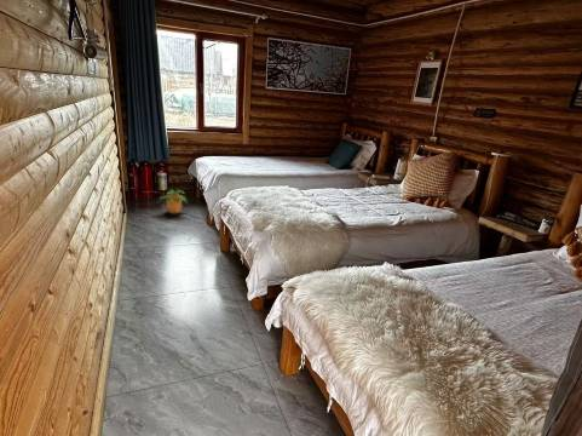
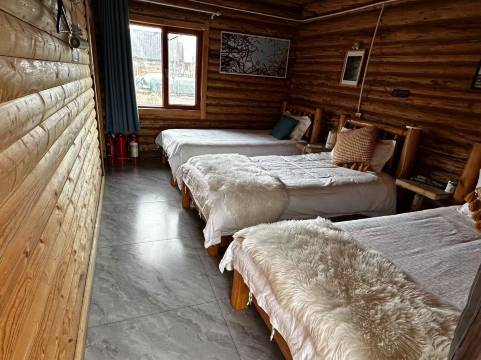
- potted plant [157,188,189,214]
